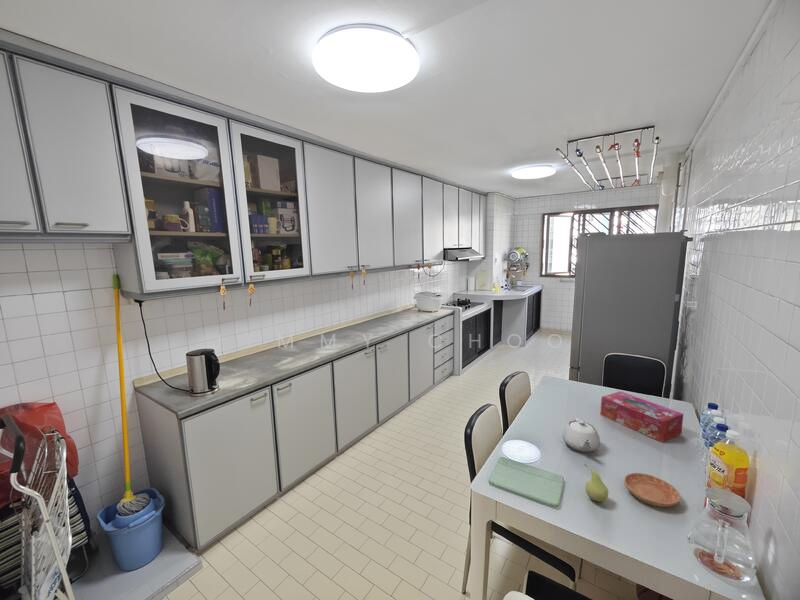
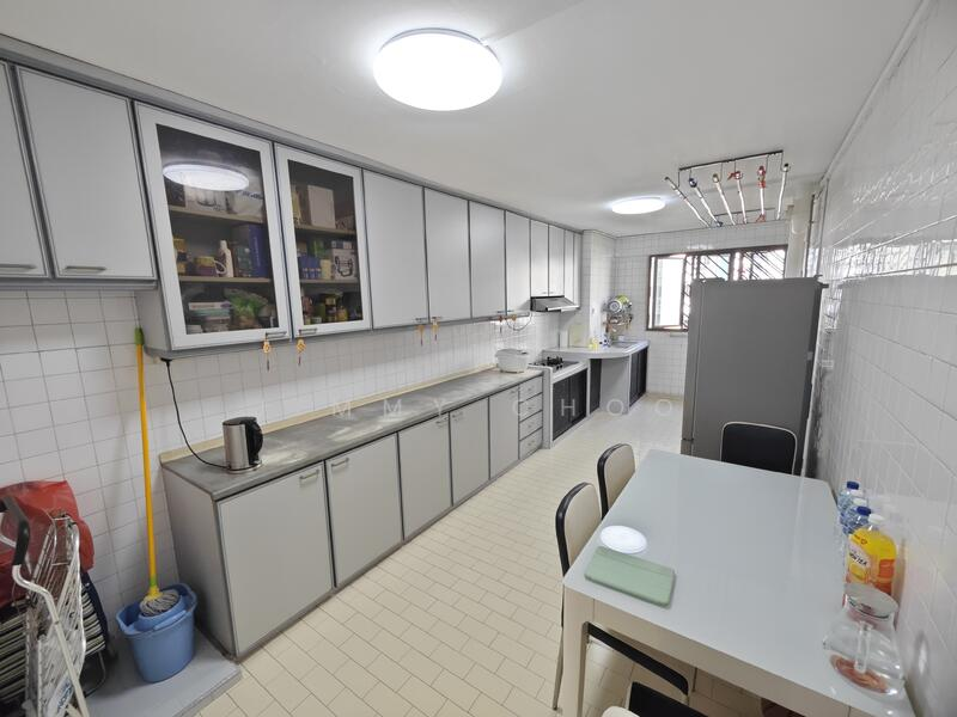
- tissue box [599,390,684,443]
- teapot [562,417,601,453]
- saucer [623,472,681,508]
- fruit [583,463,609,503]
